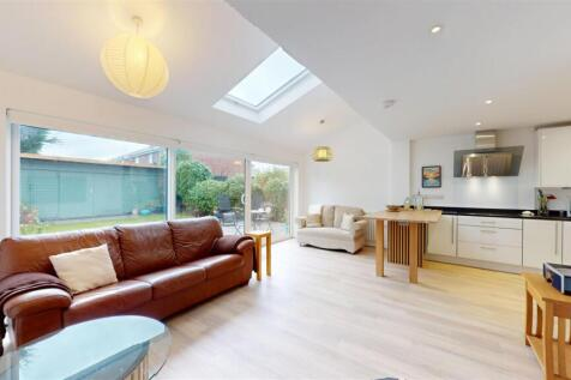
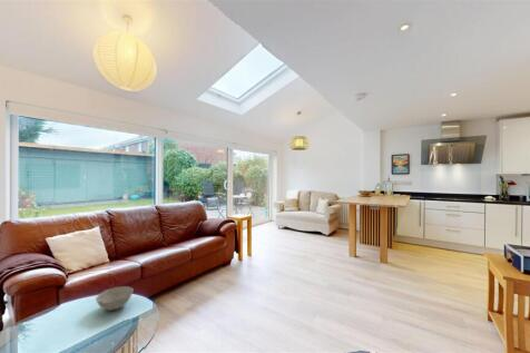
+ bowl [95,285,135,312]
